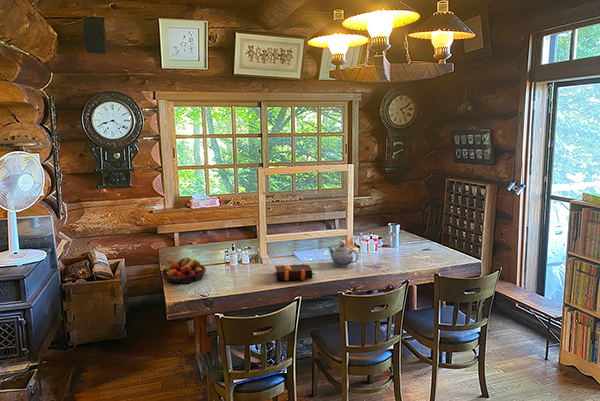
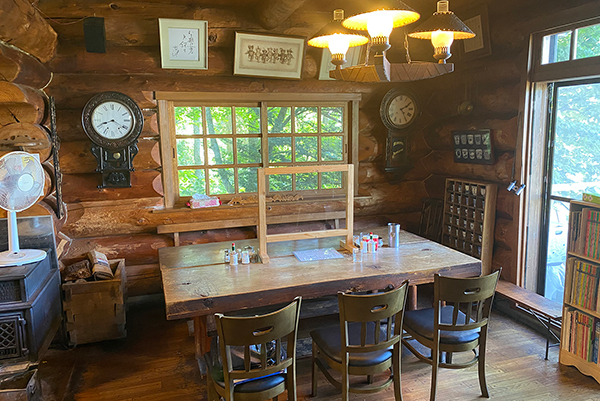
- bible [274,263,317,282]
- teapot [327,243,359,267]
- fruit bowl [160,256,207,284]
